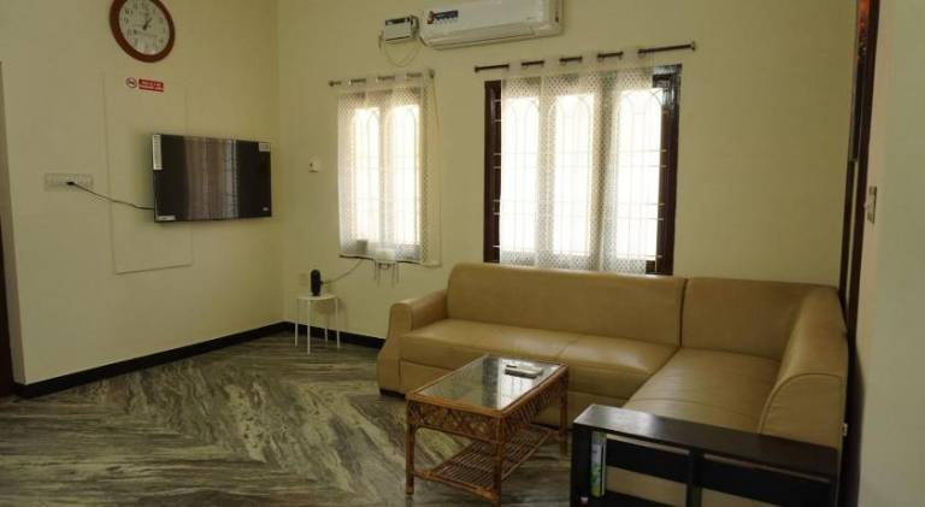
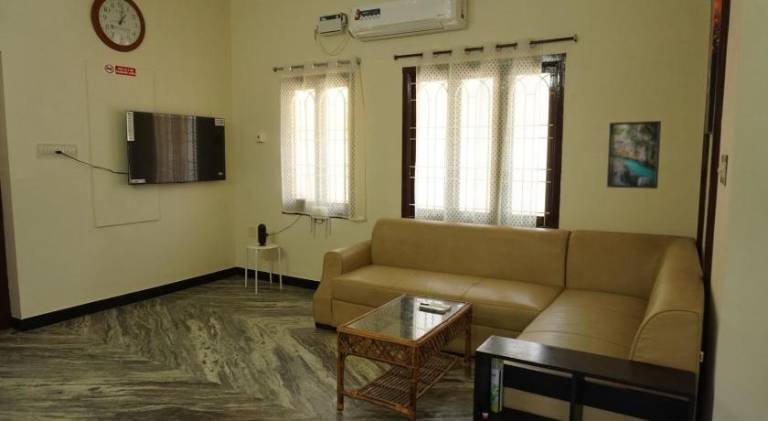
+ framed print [606,120,662,190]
